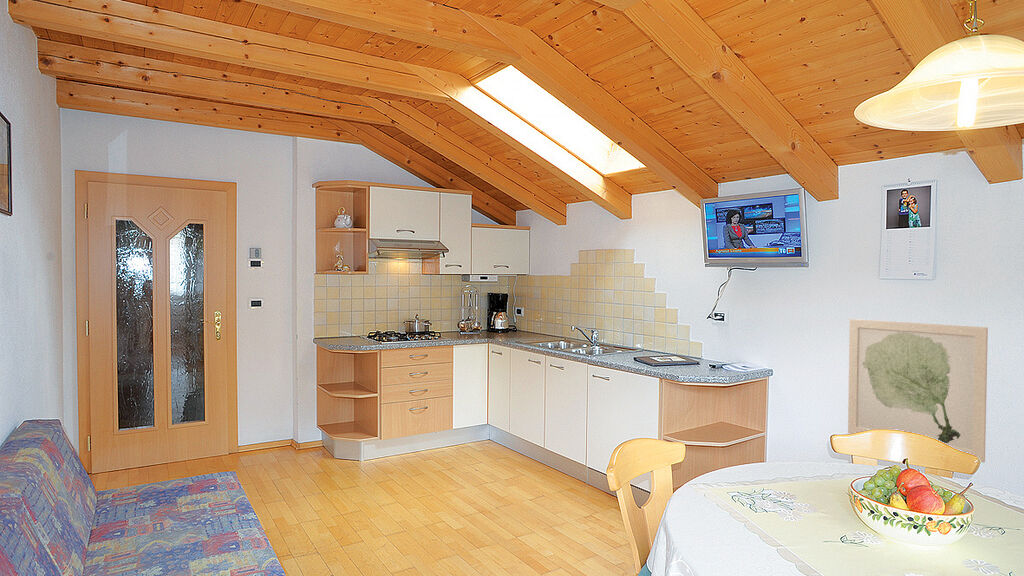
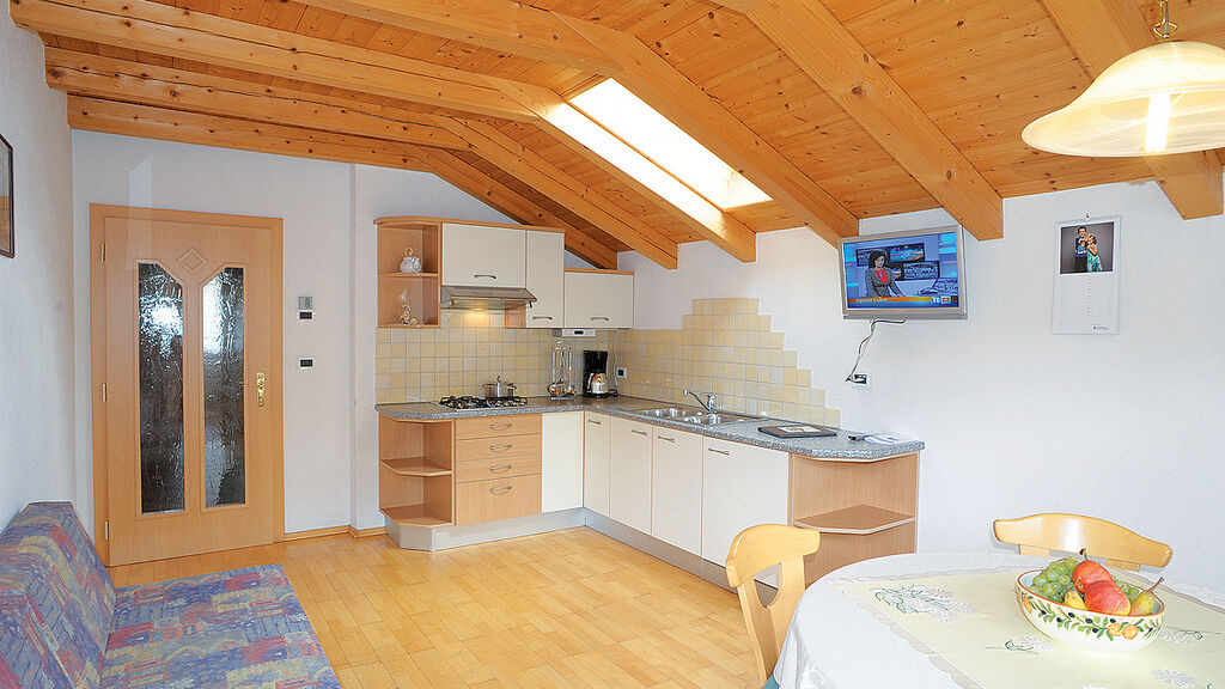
- wall art [847,318,989,463]
